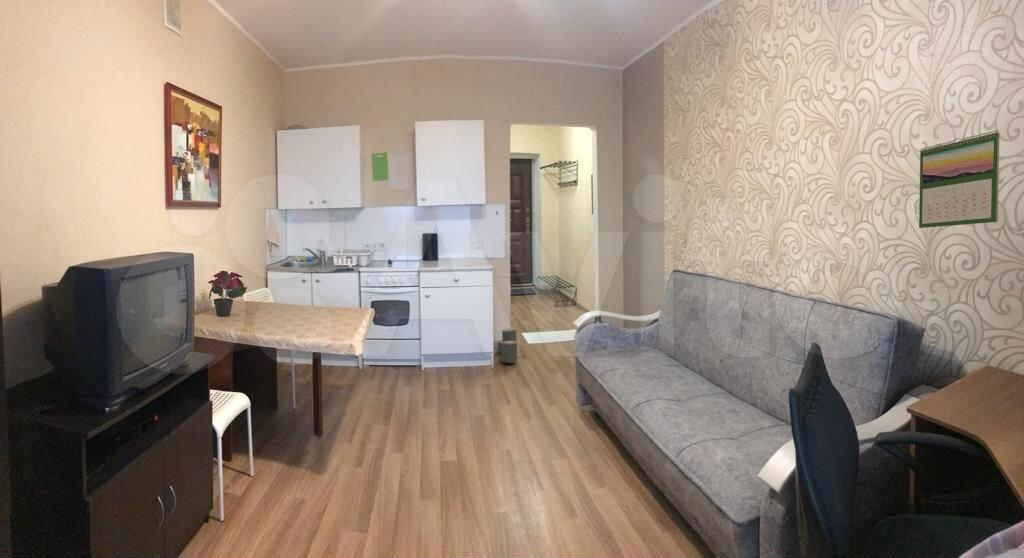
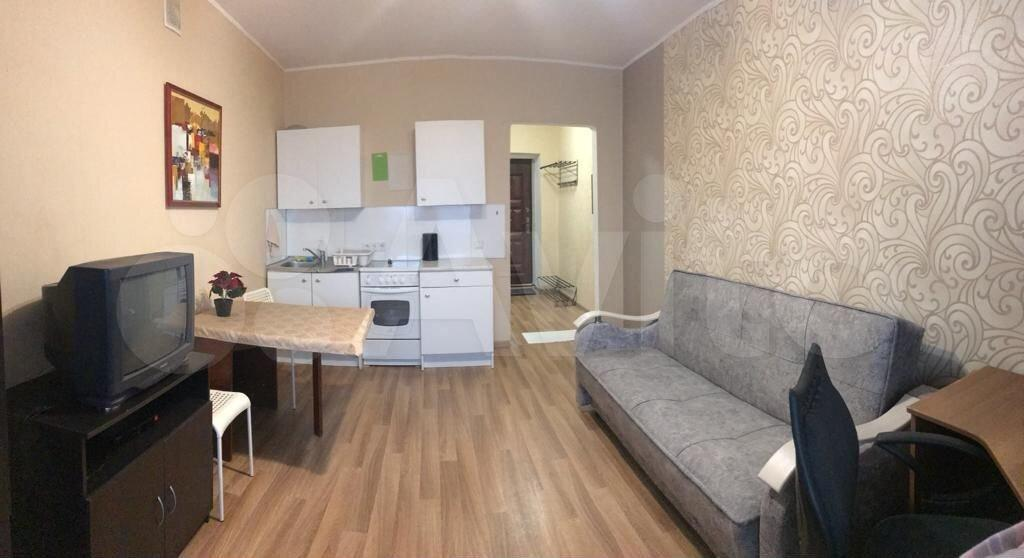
- calendar [918,129,1001,229]
- laundry hamper [496,327,519,364]
